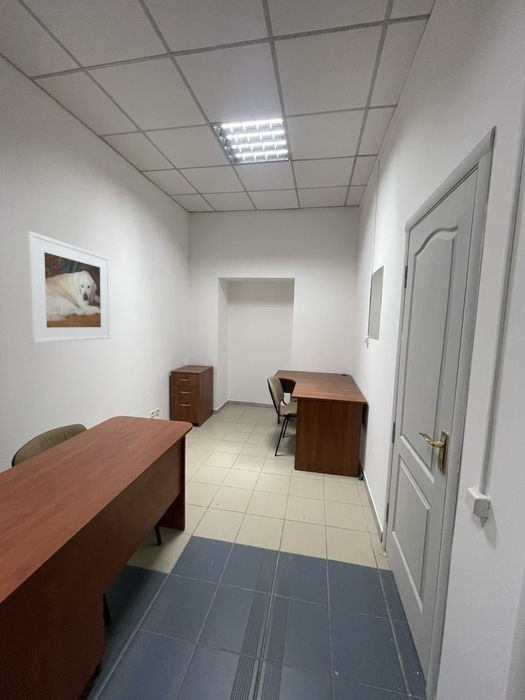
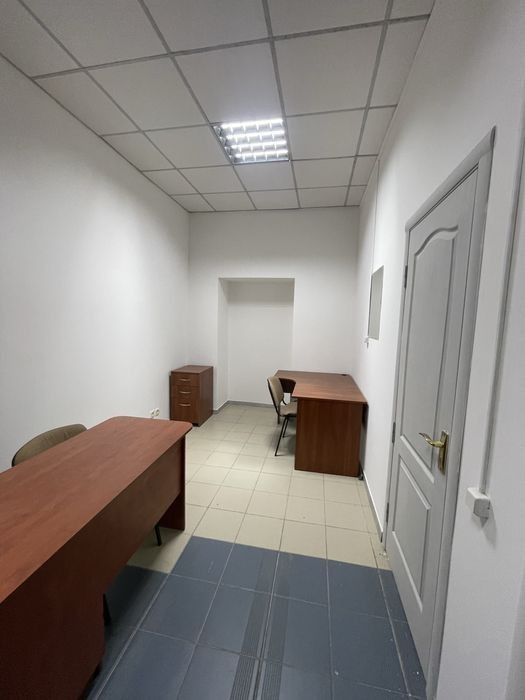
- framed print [26,230,111,344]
